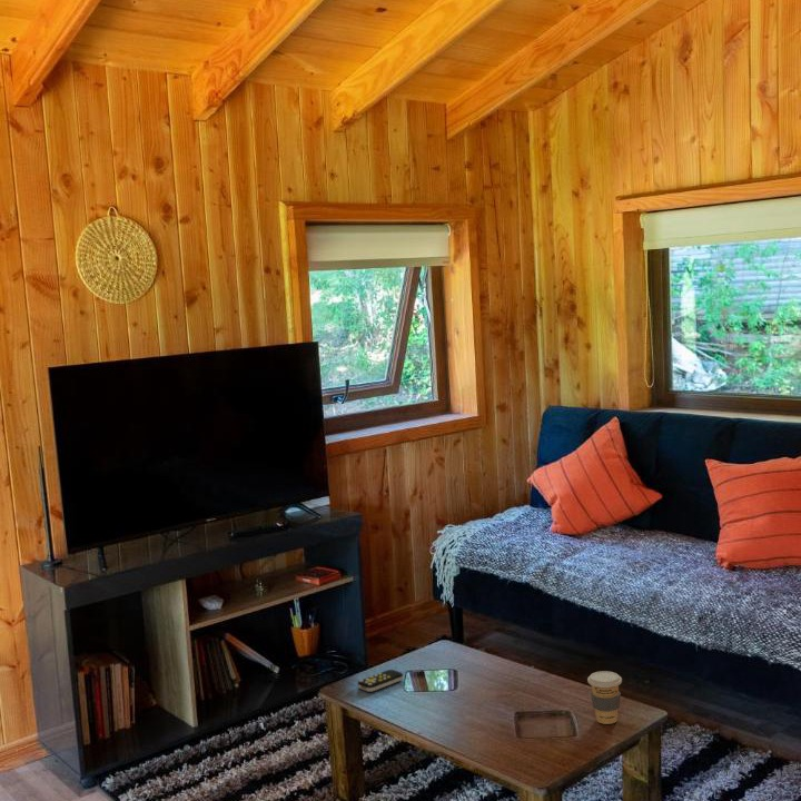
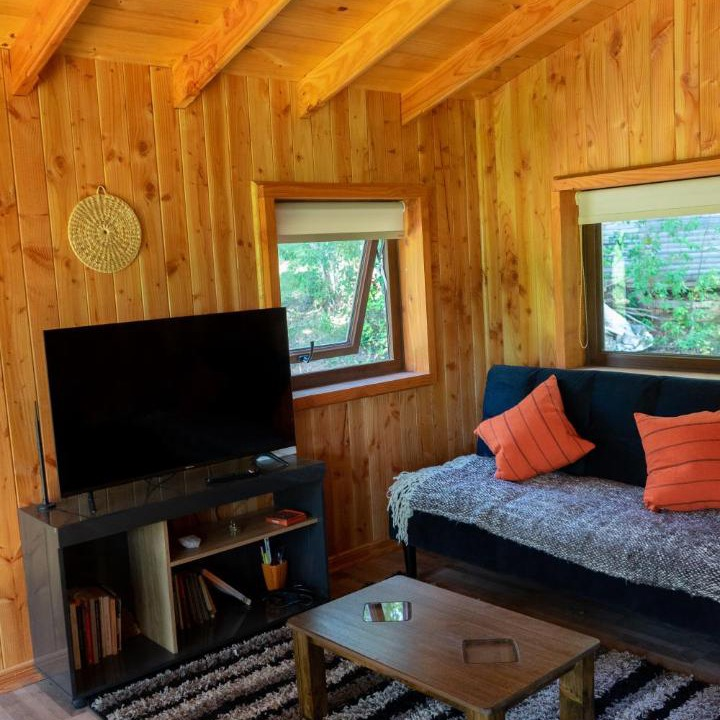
- remote control [357,669,404,693]
- coffee cup [586,670,623,725]
